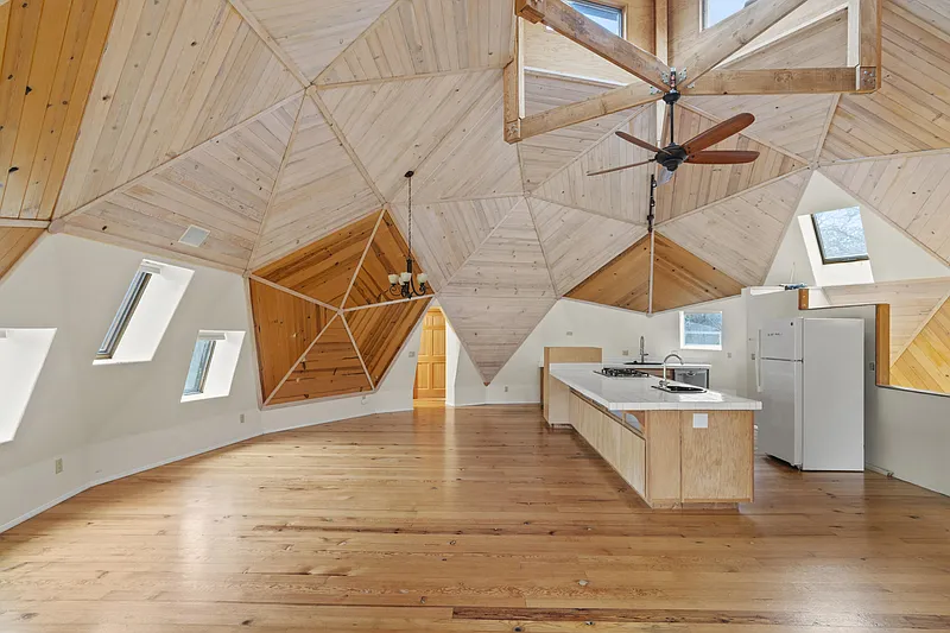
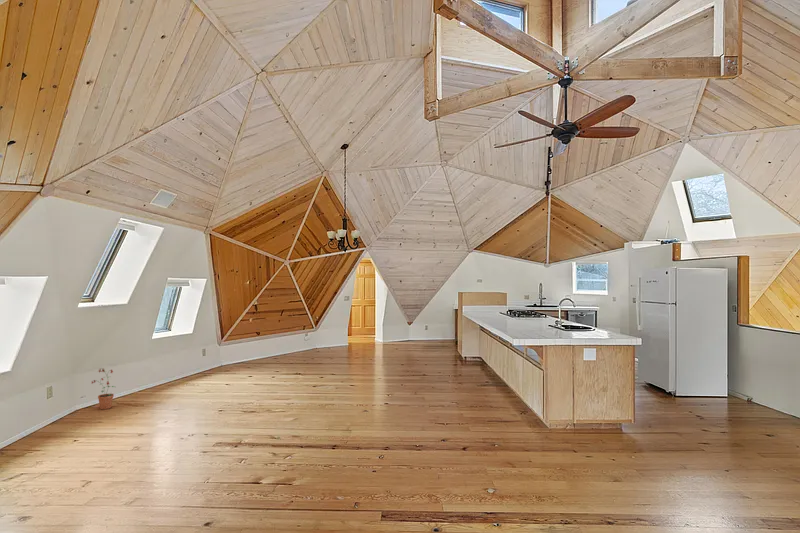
+ potted plant [90,367,116,410]
